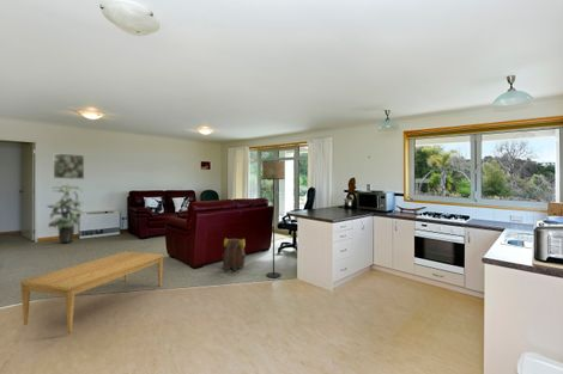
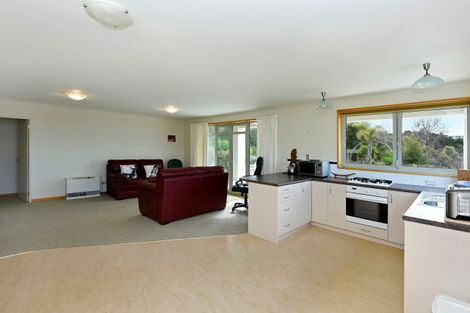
- indoor plant [44,180,85,244]
- backpack [220,237,247,272]
- coffee table [19,251,164,335]
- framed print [53,152,85,180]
- floor lamp [261,159,286,278]
